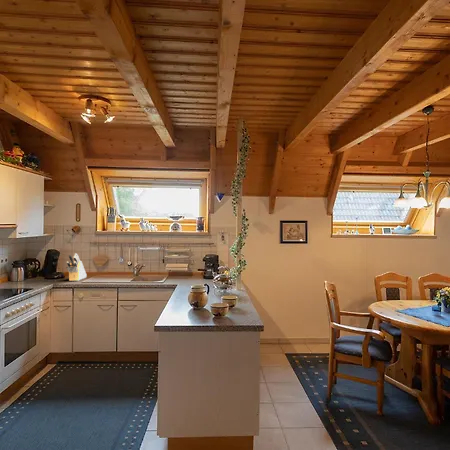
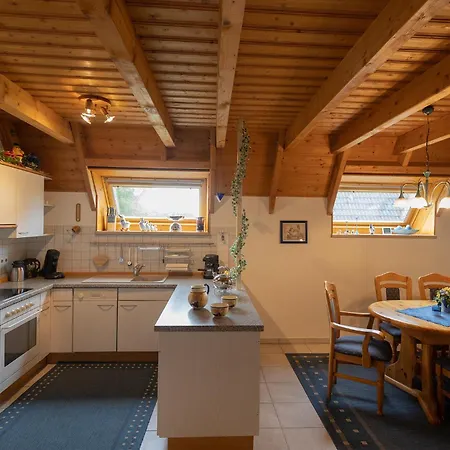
- knife block [65,252,88,282]
